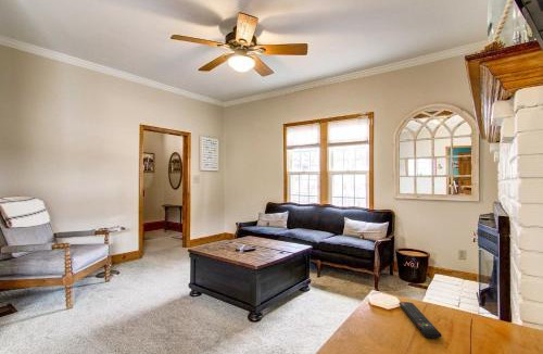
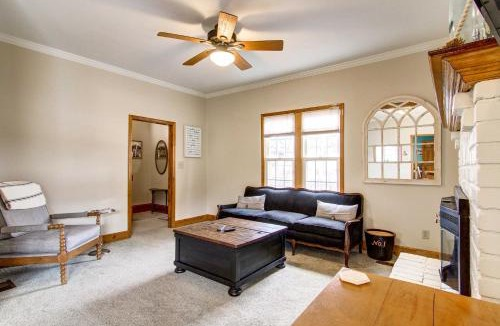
- remote control [399,301,443,340]
